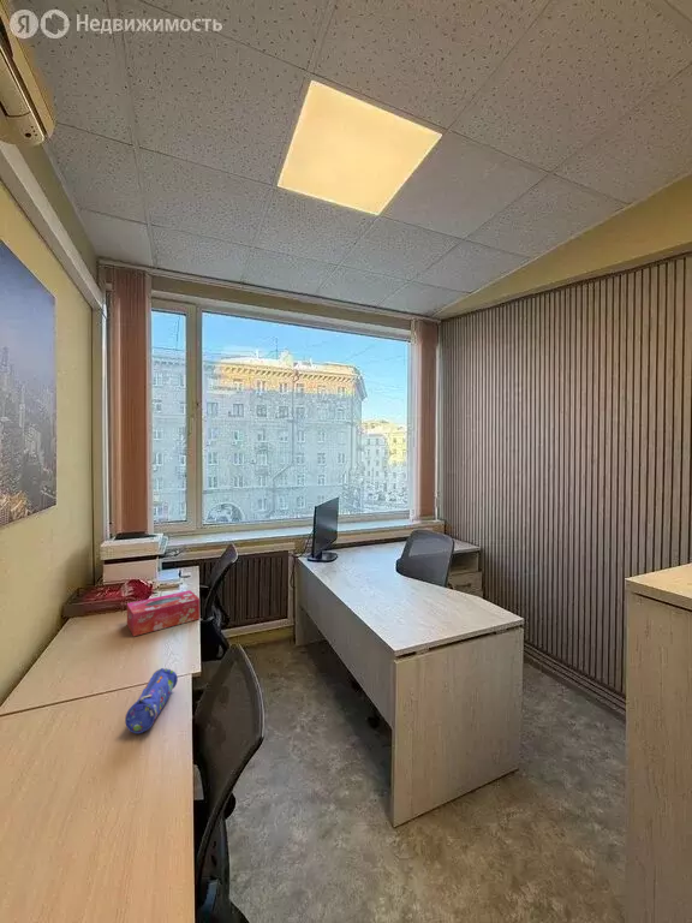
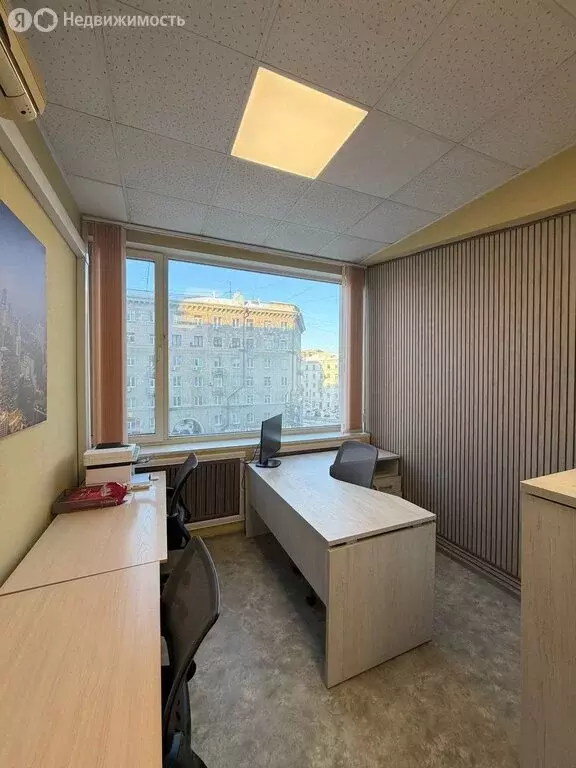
- tissue box [126,589,201,637]
- pencil case [124,667,179,734]
